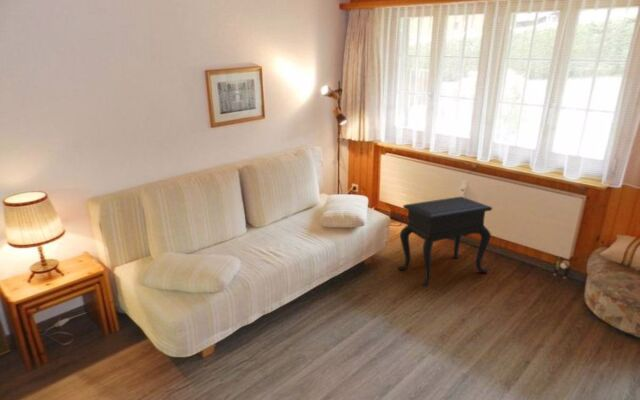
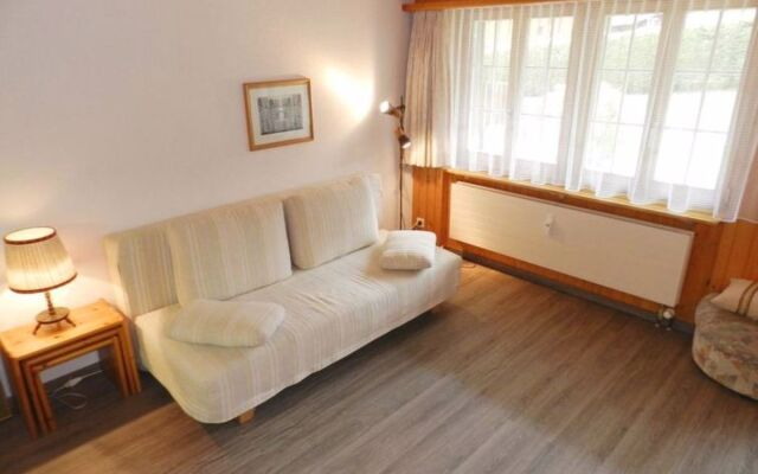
- side table [397,196,493,288]
